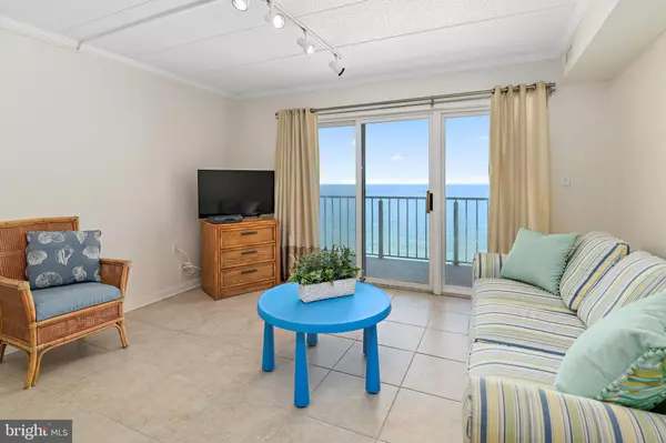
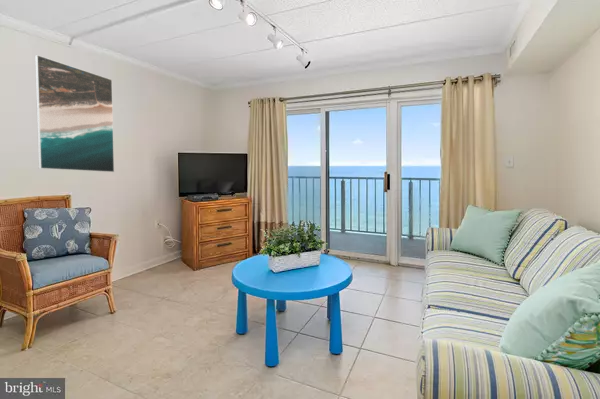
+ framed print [34,54,115,173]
